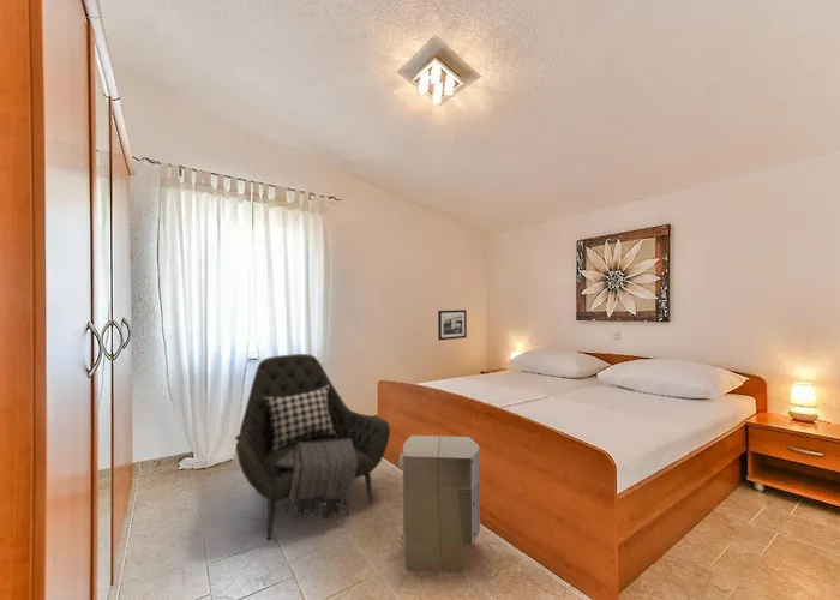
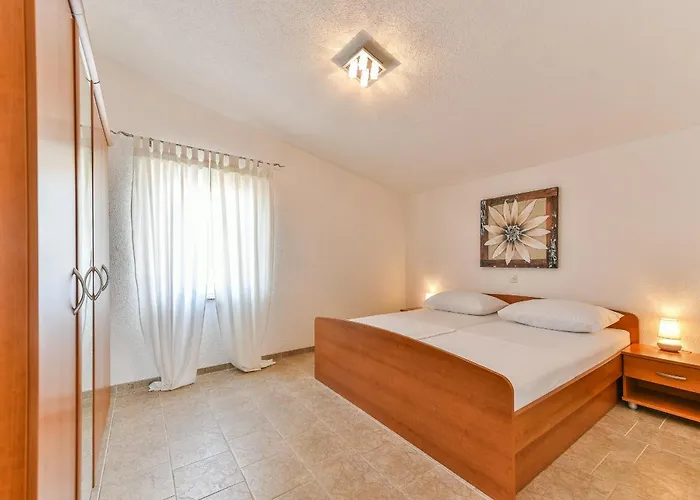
- armchair [234,353,391,541]
- picture frame [437,308,468,341]
- air purifier [397,434,481,575]
